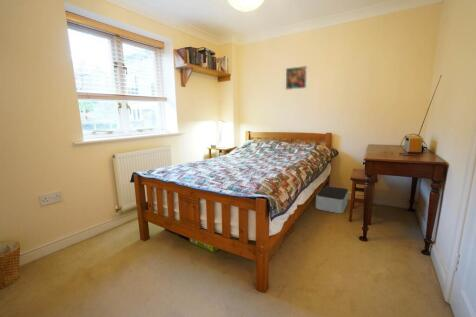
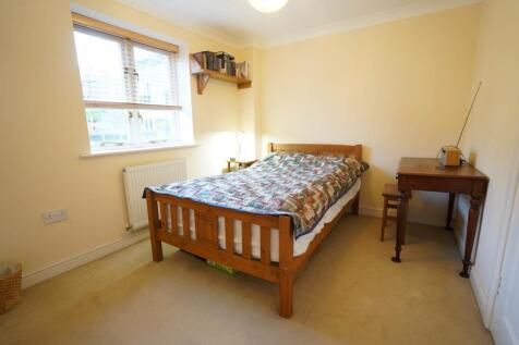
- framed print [284,65,308,91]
- storage bin [315,185,350,214]
